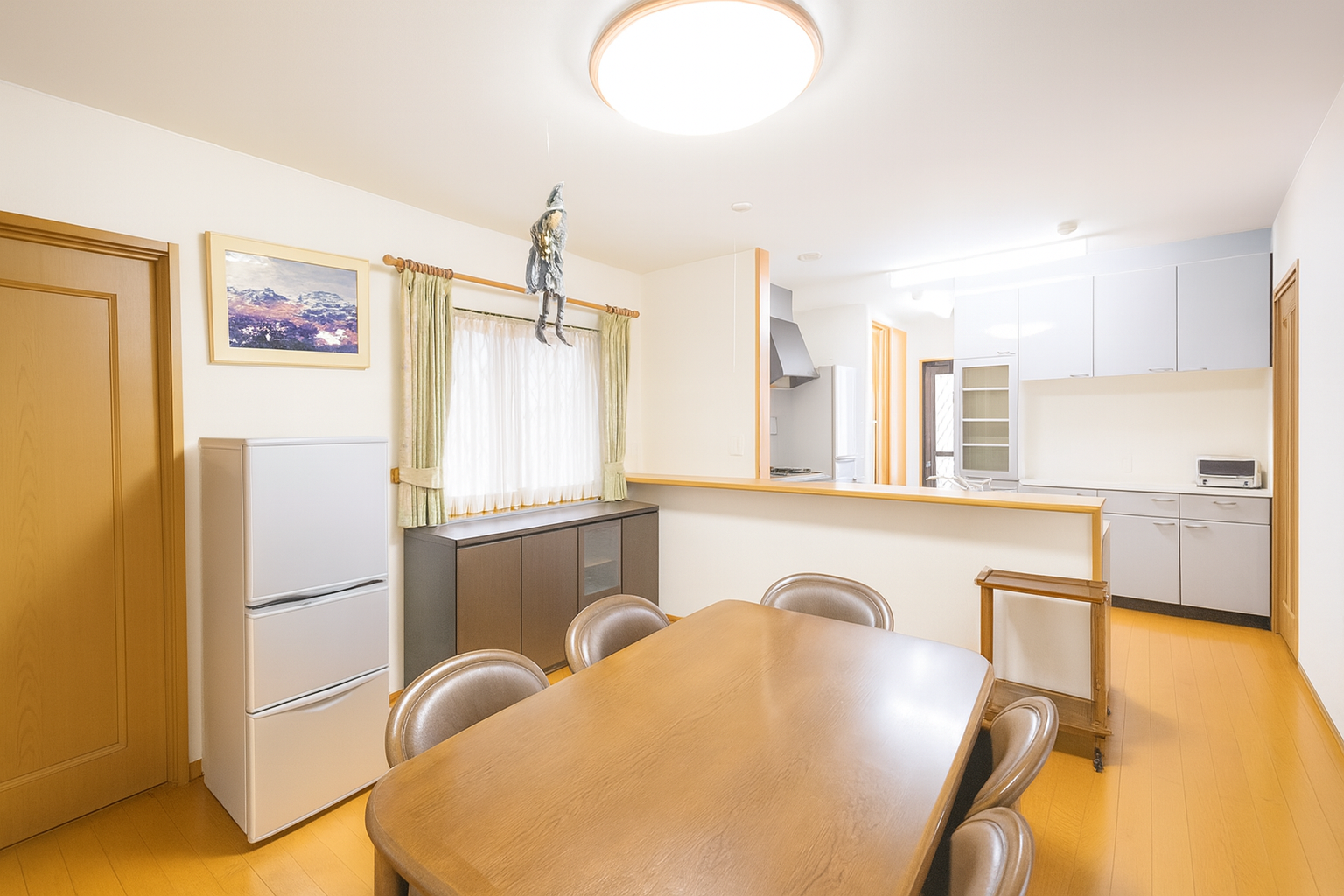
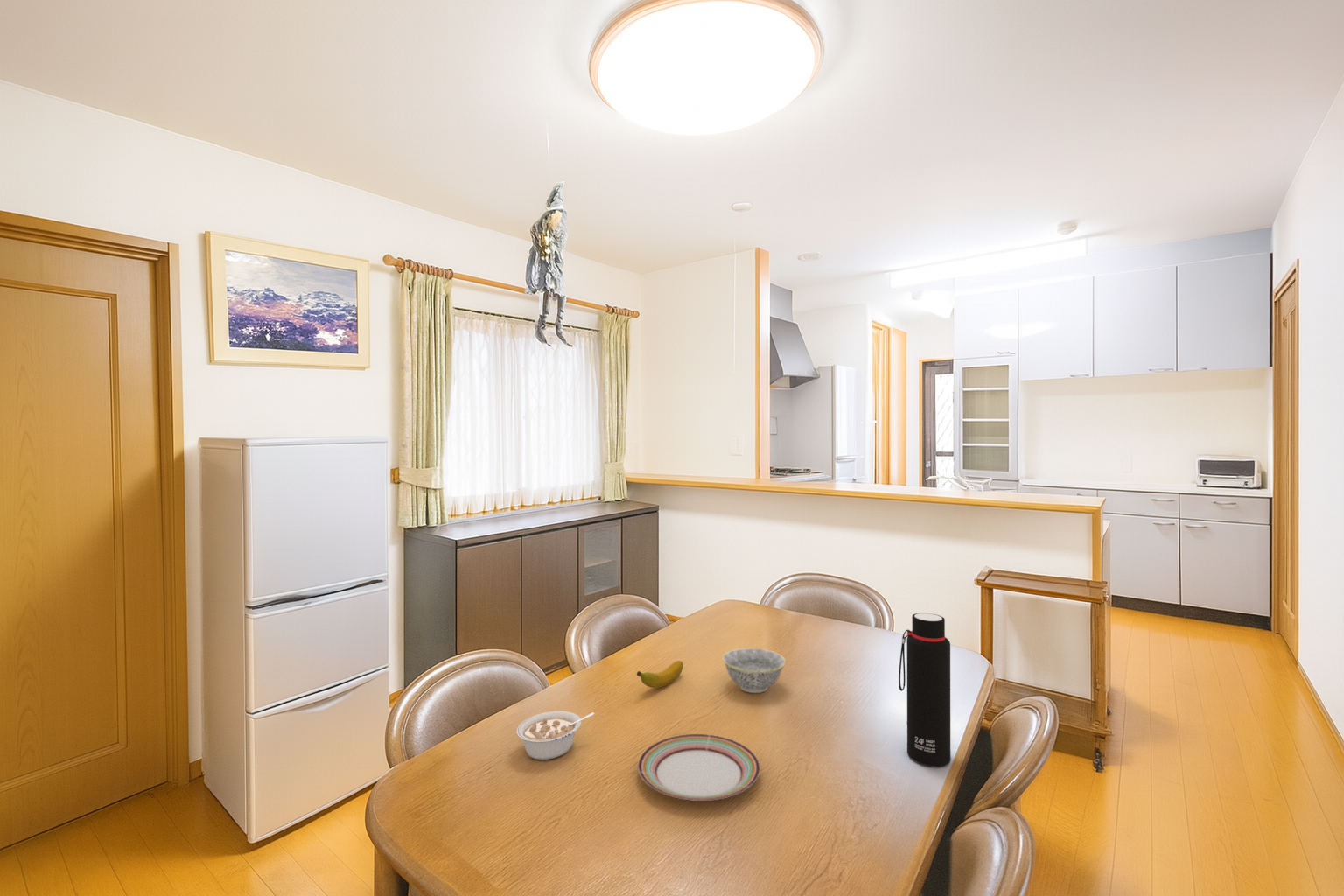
+ plate [637,733,760,802]
+ legume [515,711,595,760]
+ water bottle [898,613,951,767]
+ bowl [722,648,787,694]
+ banana [636,660,683,689]
